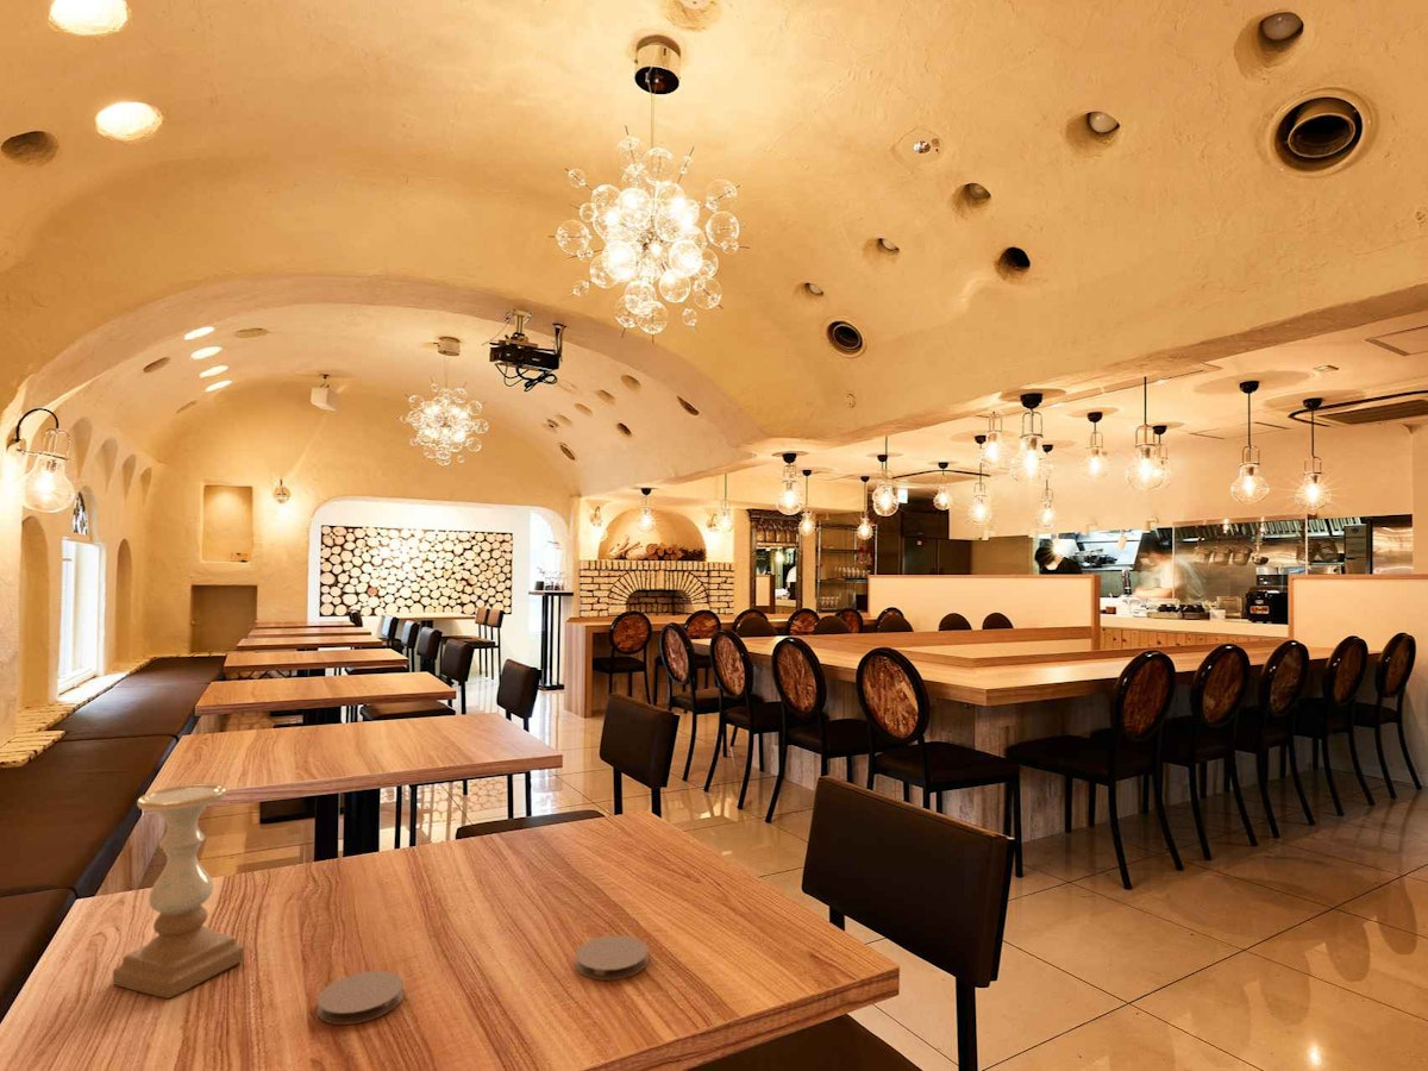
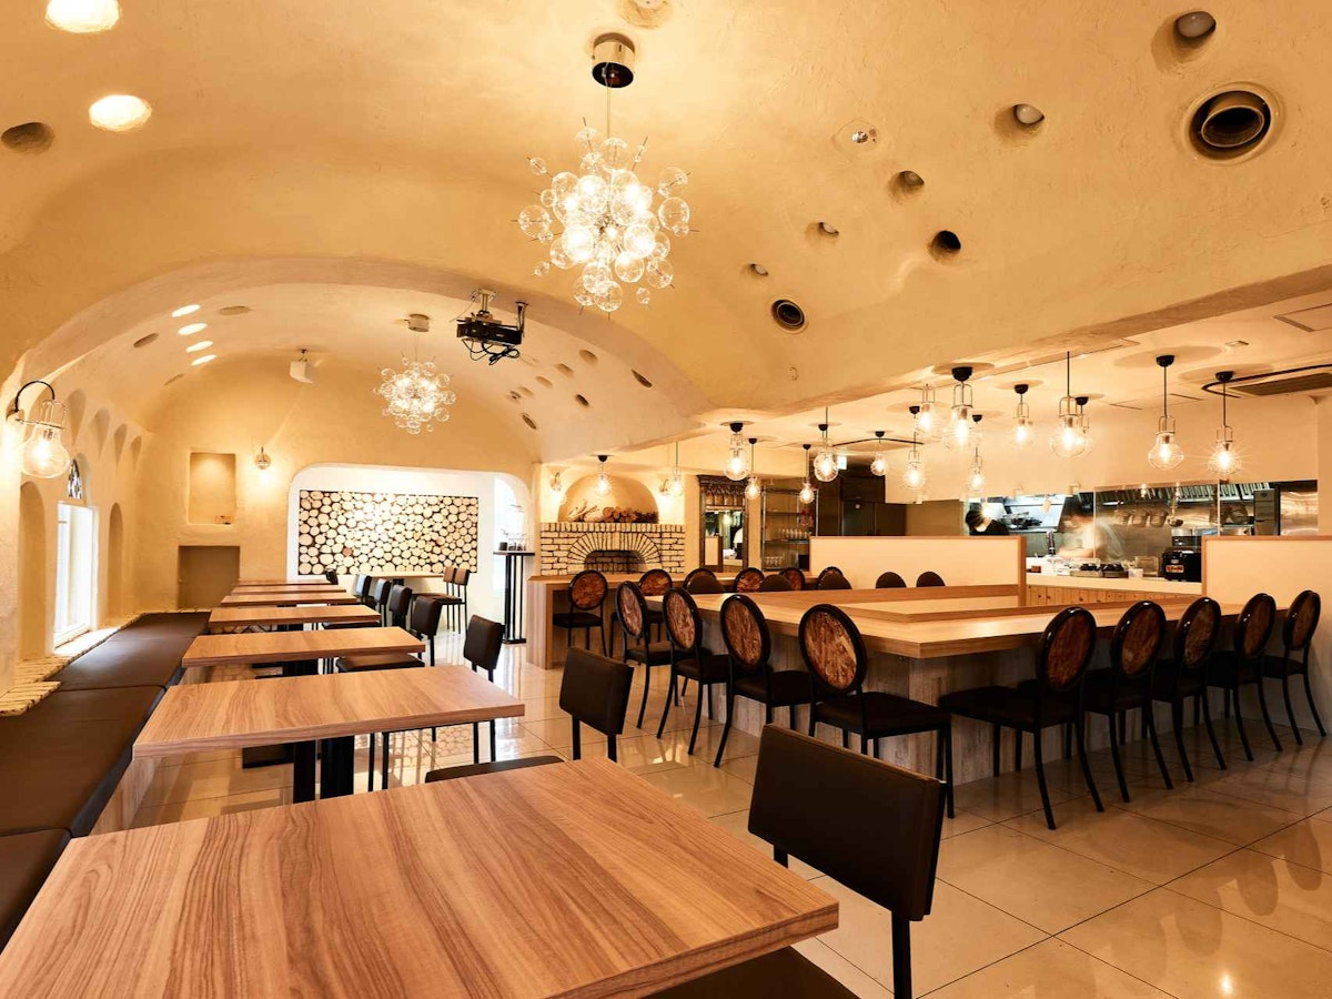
- candle holder [112,782,245,1000]
- coaster [317,970,405,1026]
- coaster [575,934,650,982]
